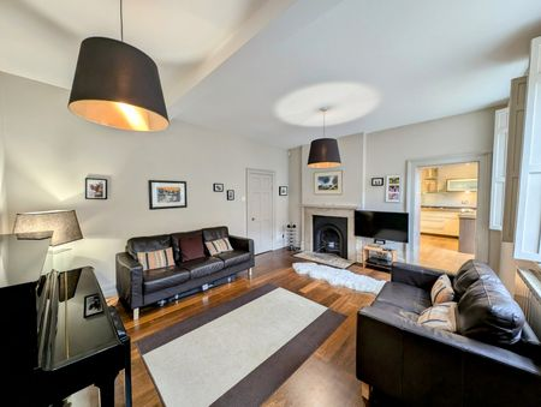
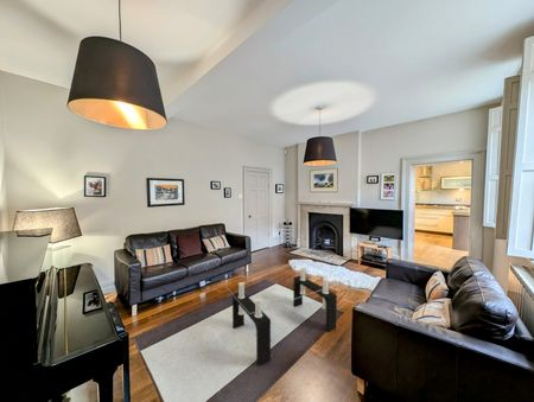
+ coffee table [222,261,348,368]
